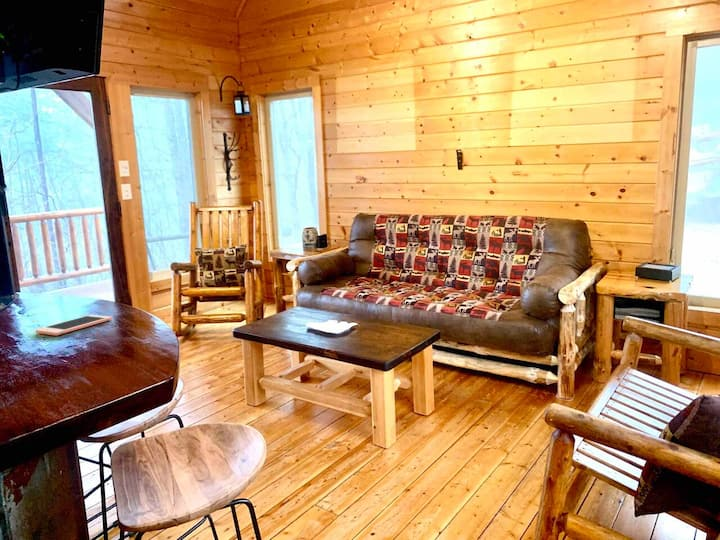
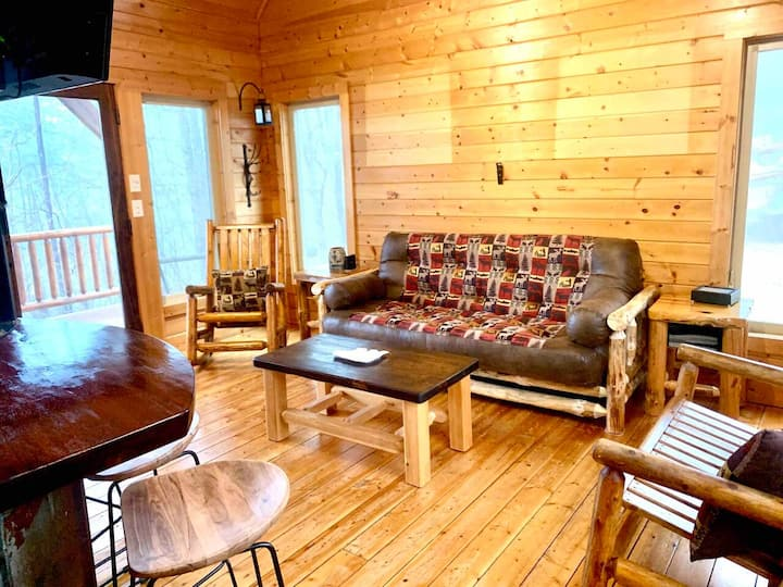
- cell phone [35,314,113,336]
